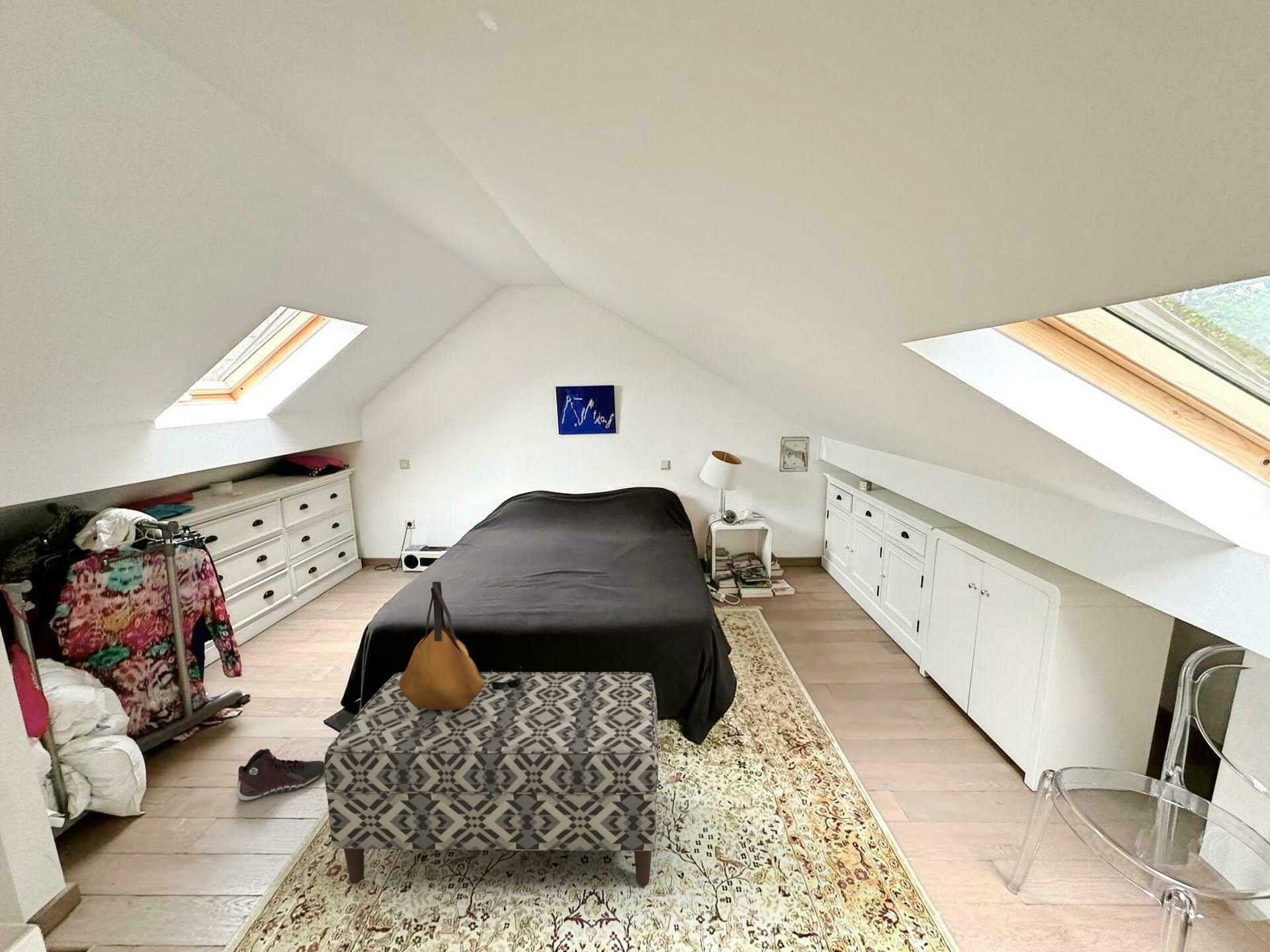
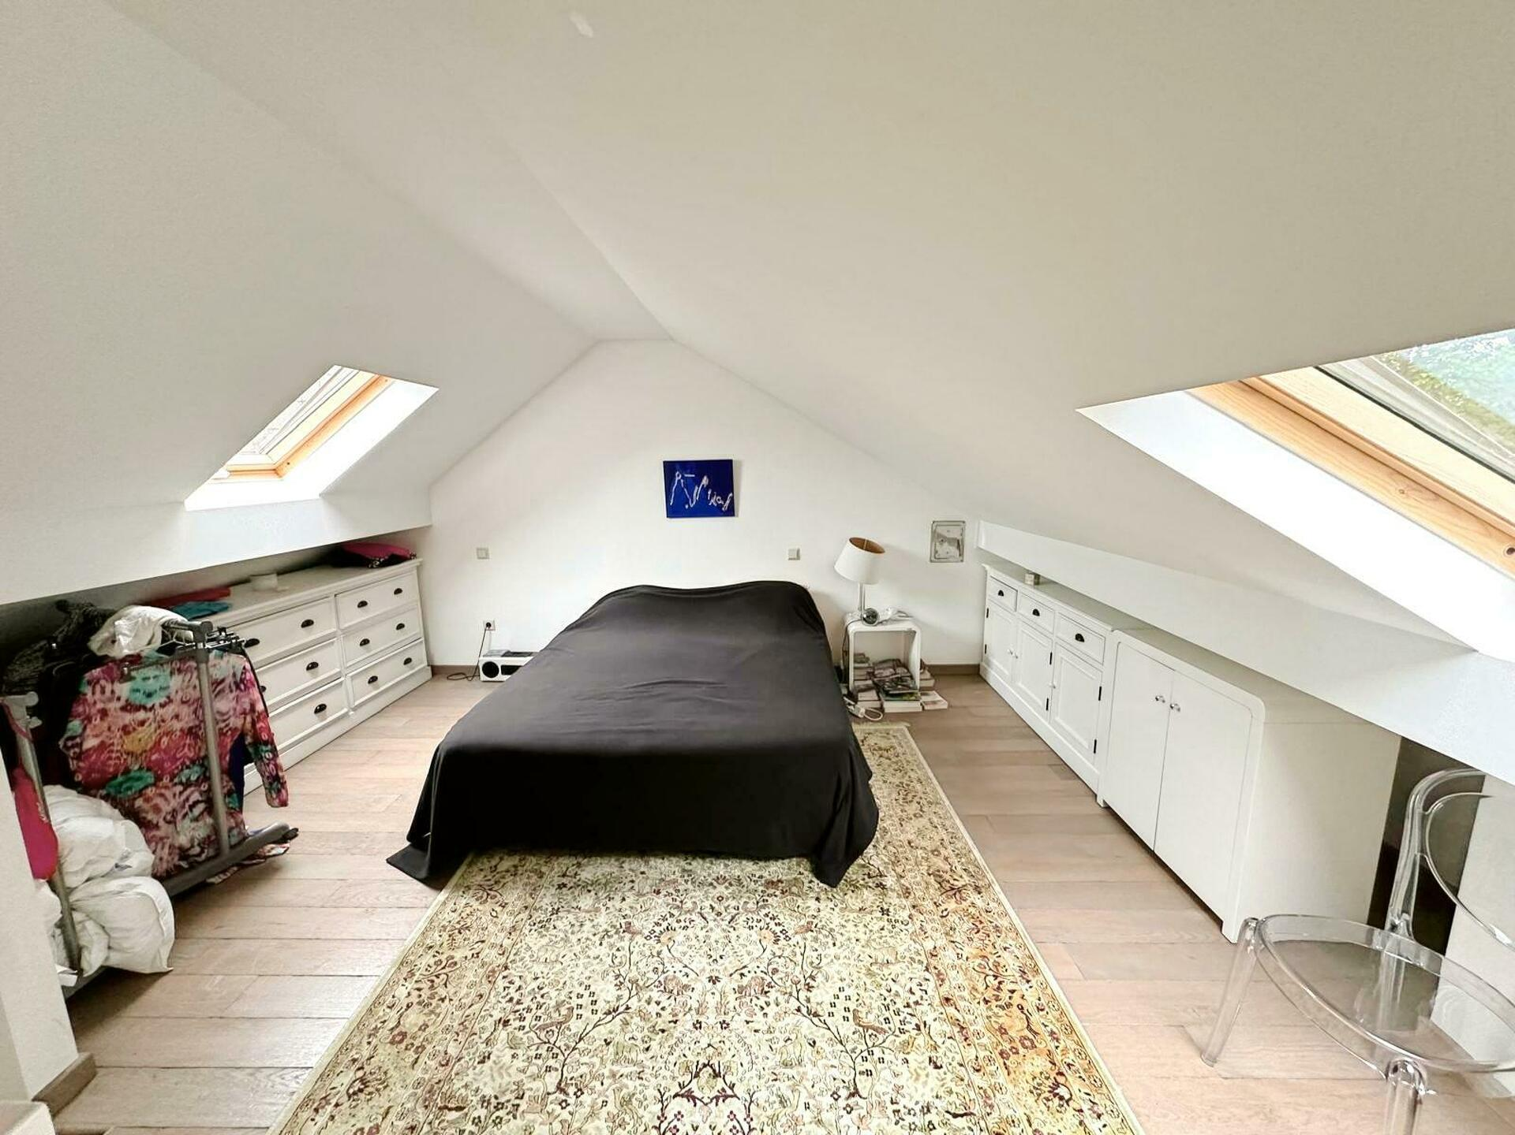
- bench [323,672,659,887]
- tote bag [398,581,484,710]
- sunglasses [491,666,521,690]
- sneaker [235,748,324,802]
